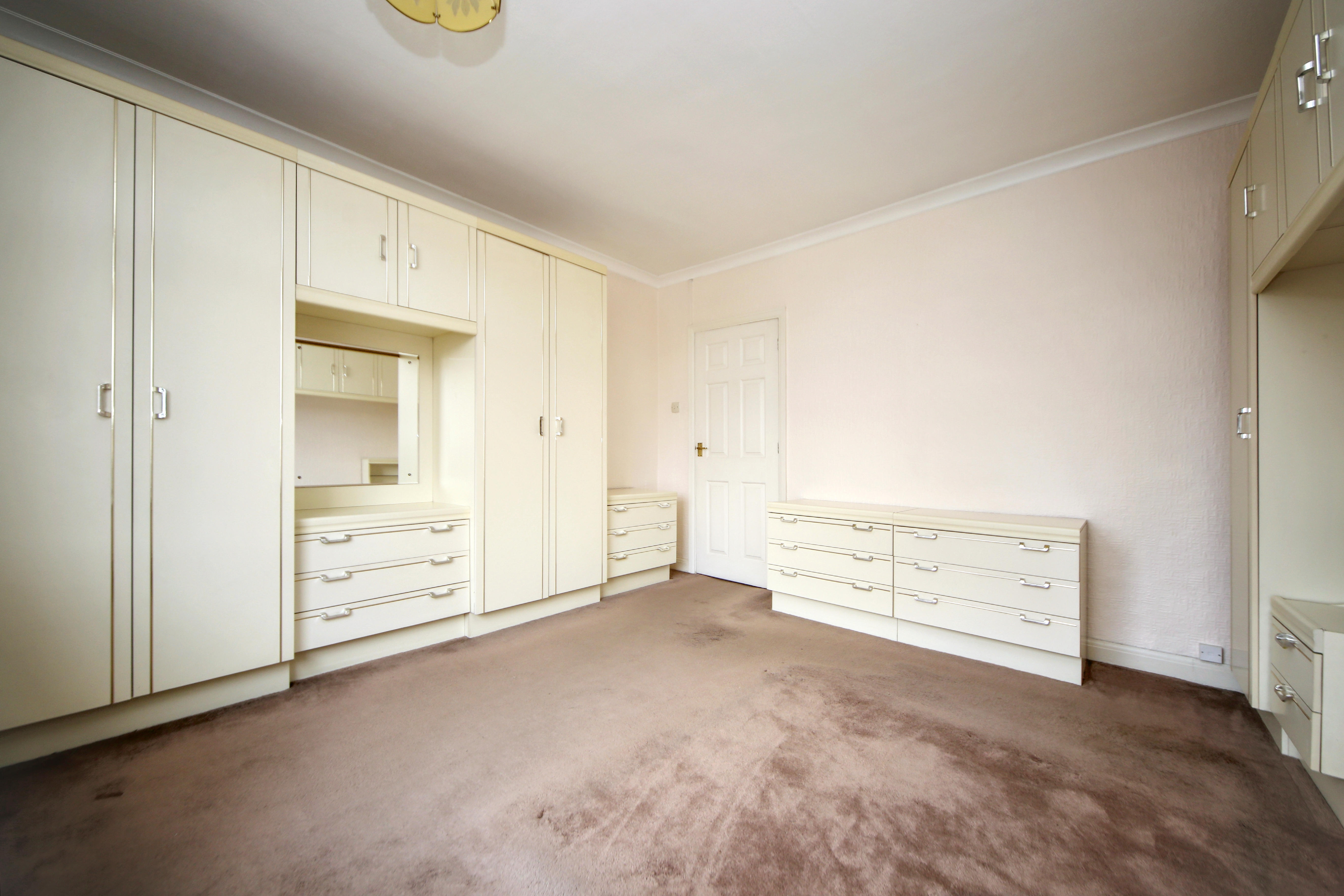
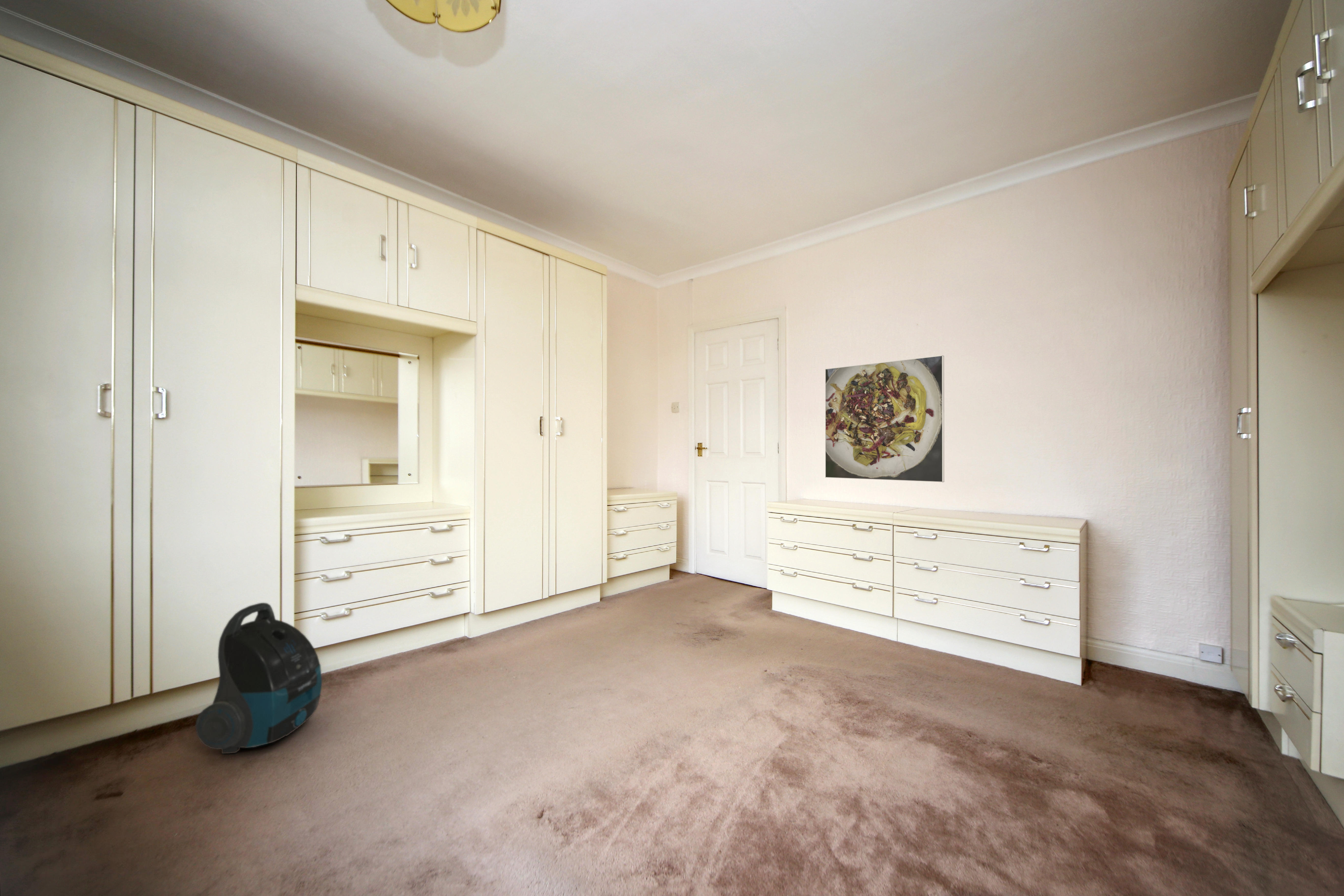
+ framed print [825,355,945,483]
+ vacuum cleaner [195,602,322,754]
